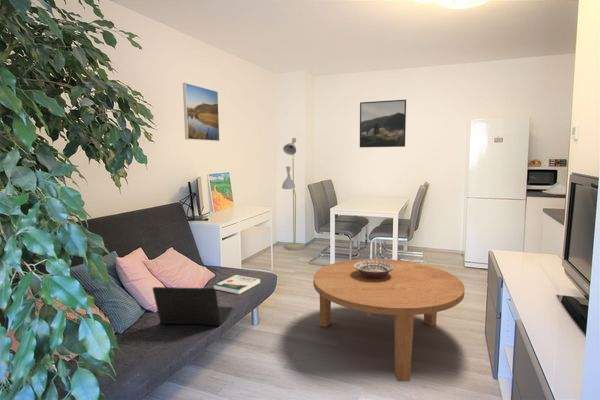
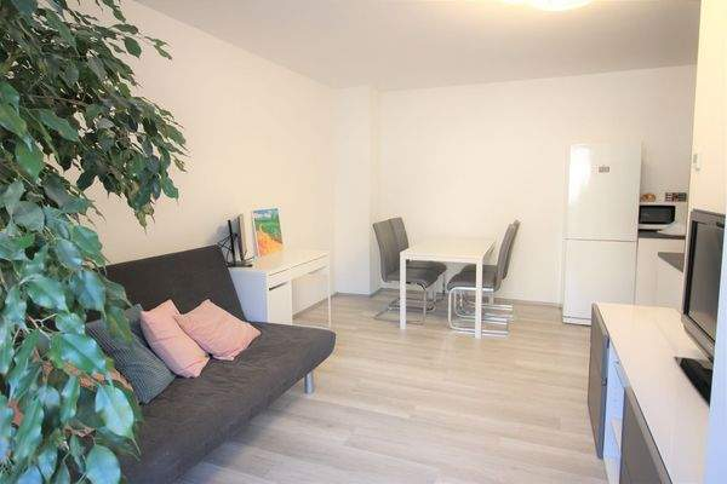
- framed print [359,99,407,148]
- coffee table [312,258,466,382]
- book [213,274,261,295]
- laptop [152,286,233,327]
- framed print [182,82,220,142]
- floor lamp [281,137,306,251]
- decorative bowl [354,260,394,279]
